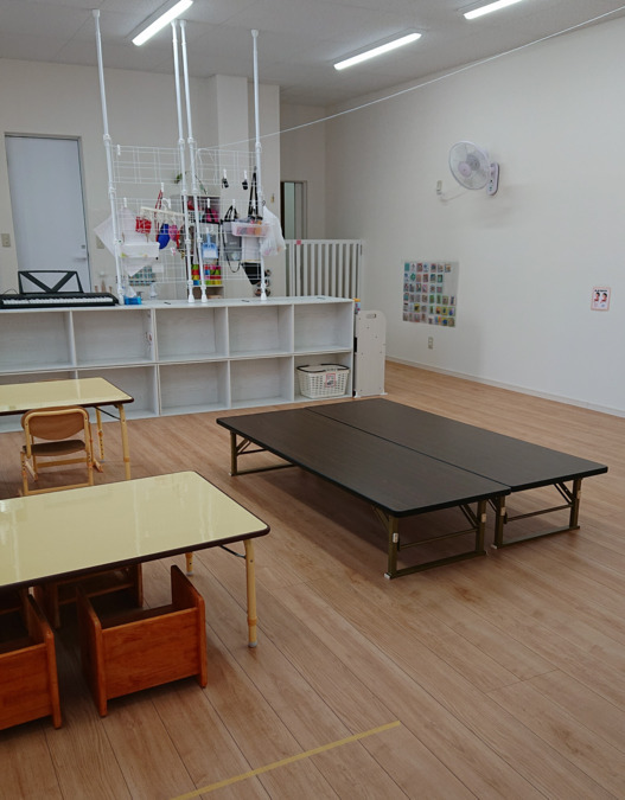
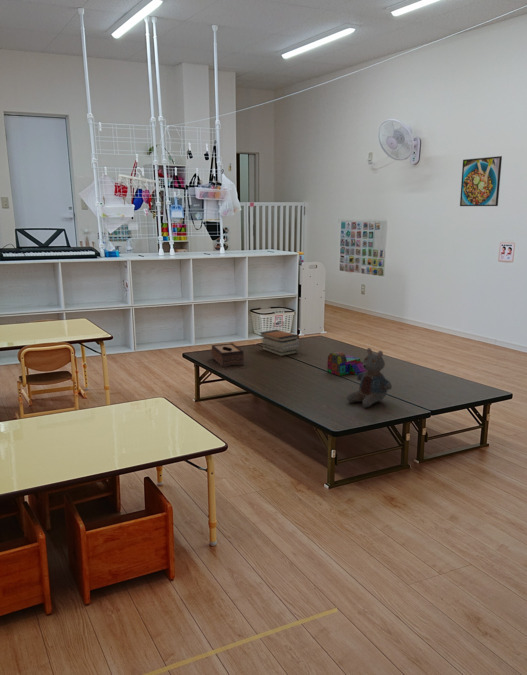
+ toy blocks [326,351,367,377]
+ book stack [259,329,300,357]
+ stuffed animal [346,347,393,409]
+ tissue box [210,342,245,368]
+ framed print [459,155,503,207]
